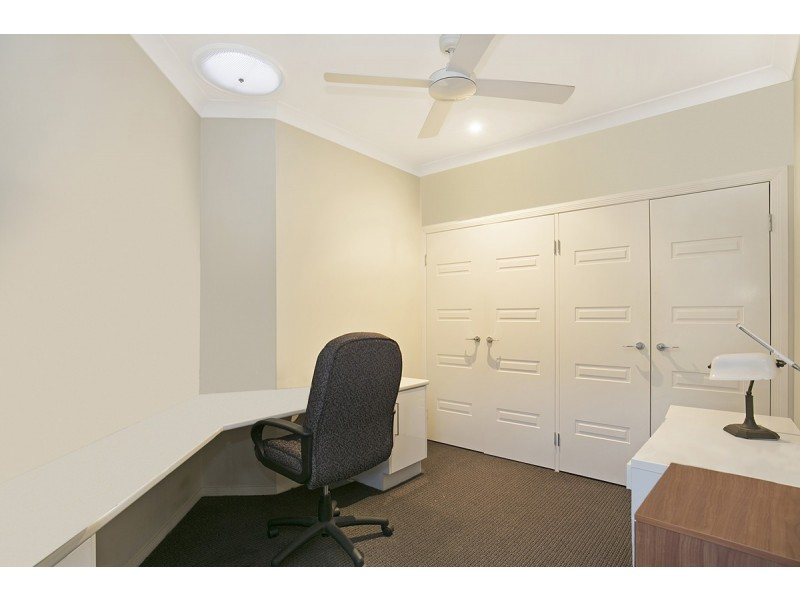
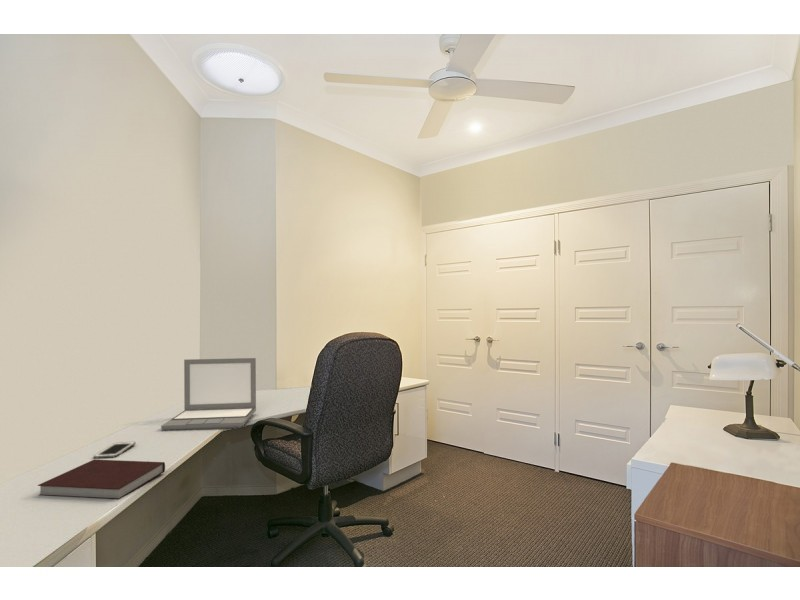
+ cell phone [93,441,136,460]
+ laptop [160,357,257,431]
+ notebook [37,459,166,501]
